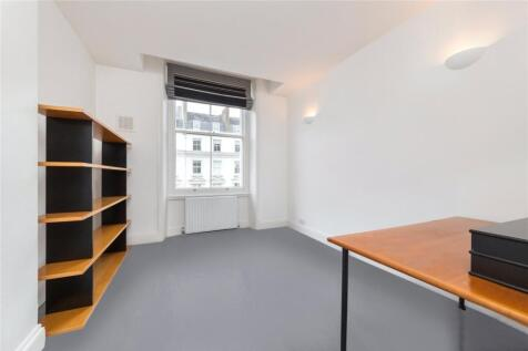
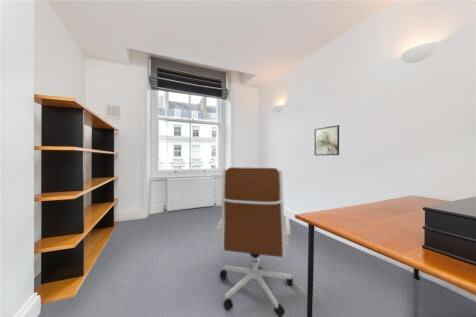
+ office chair [215,166,294,317]
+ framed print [314,124,340,156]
